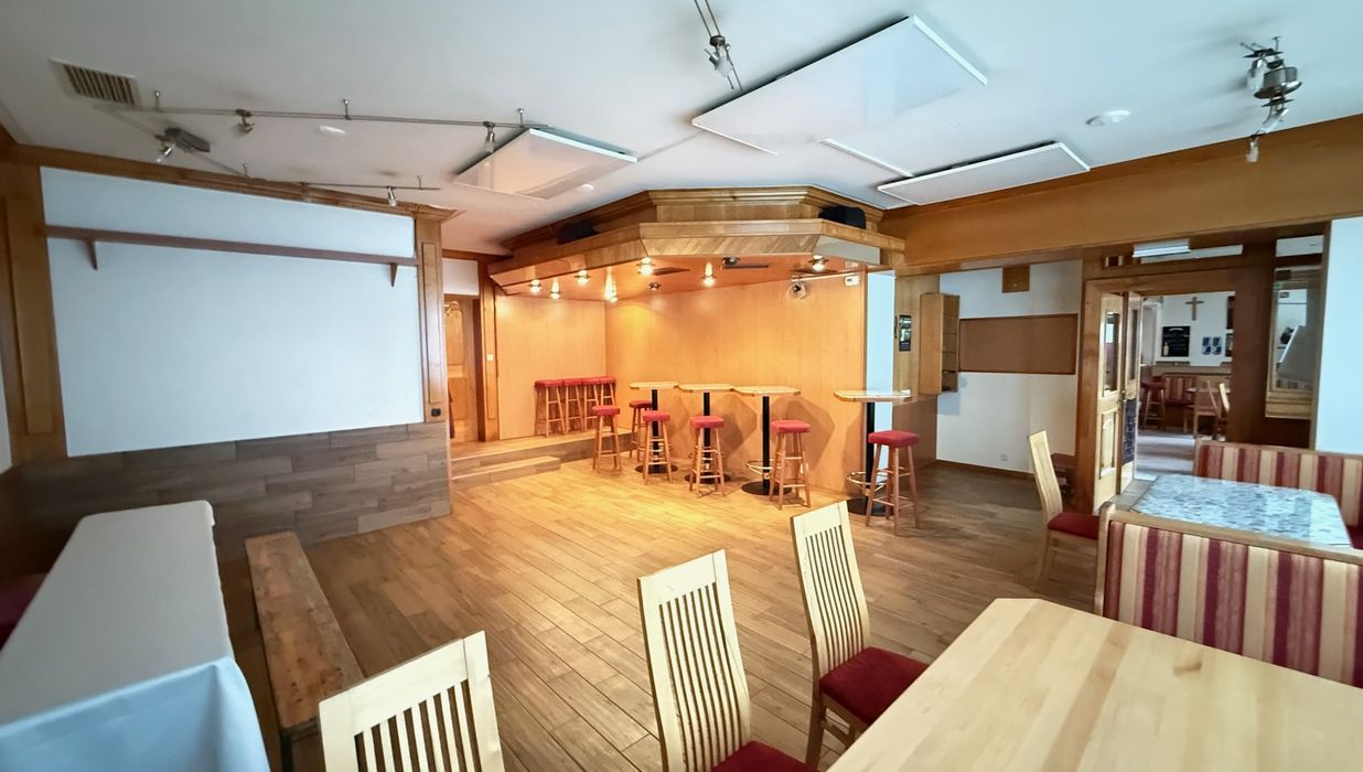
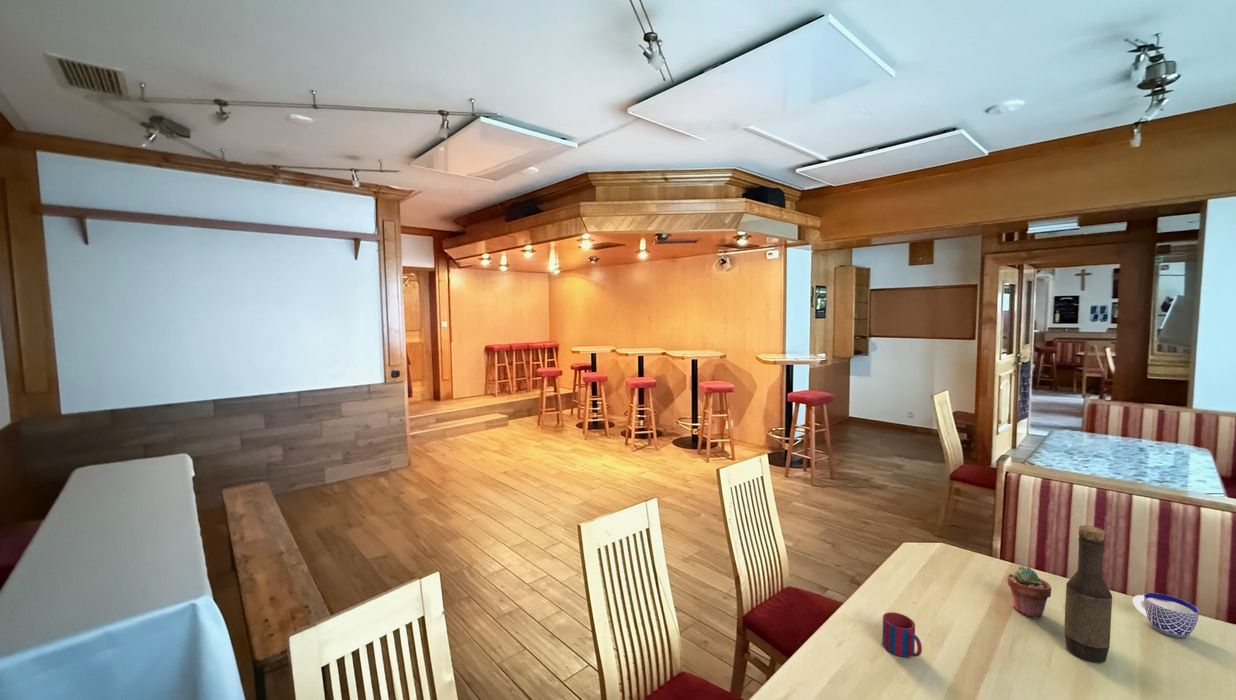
+ potted succulent [1006,565,1052,620]
+ bottle [1063,524,1113,664]
+ mug [881,611,923,658]
+ cup [1132,592,1200,639]
